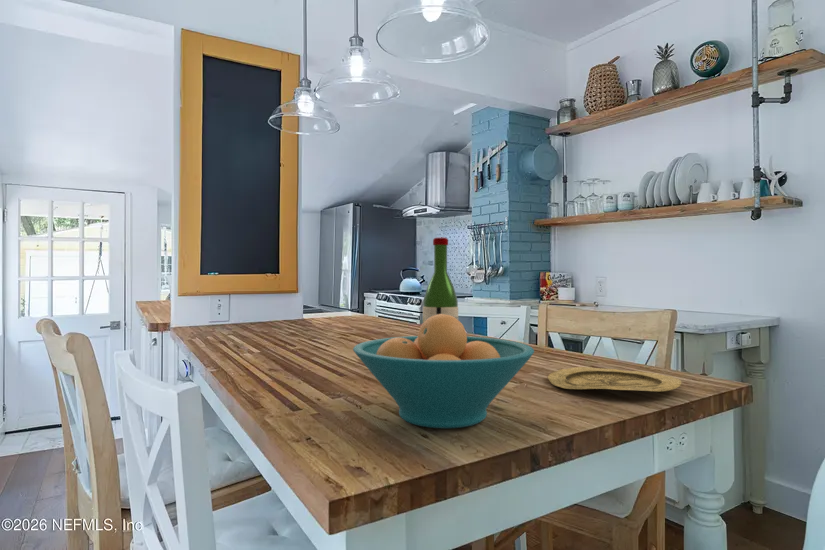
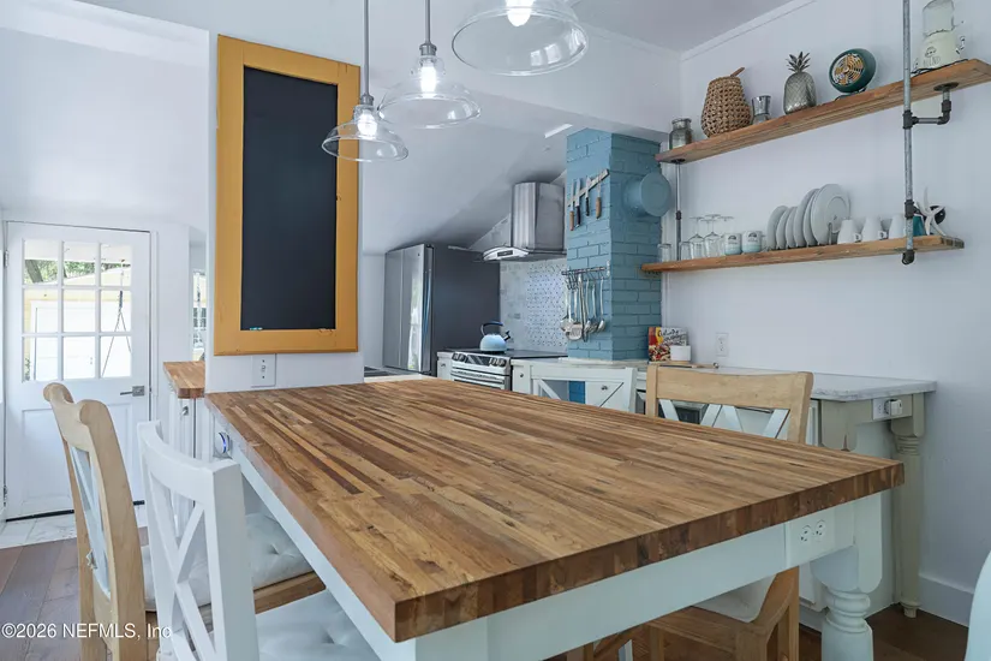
- fruit bowl [352,314,535,429]
- wine bottle [422,237,459,324]
- plate [547,366,682,393]
